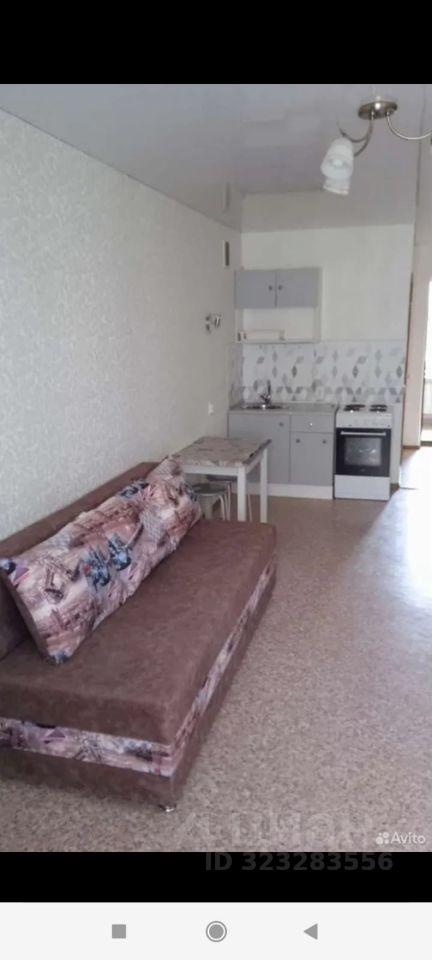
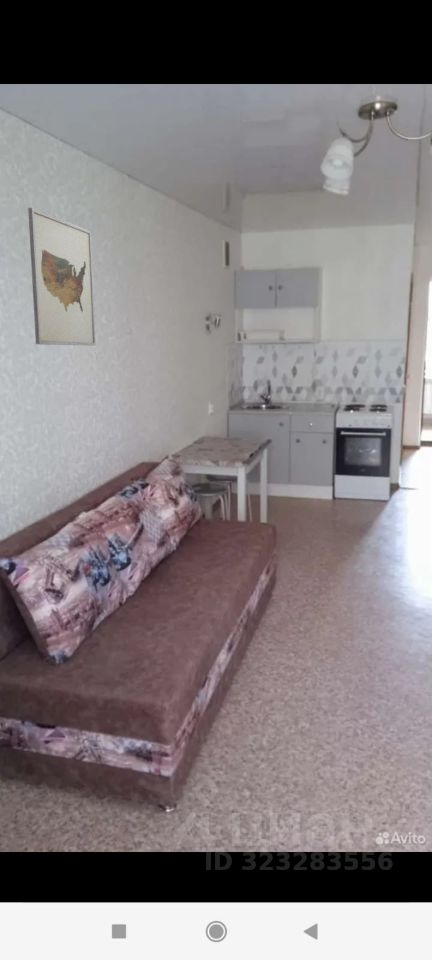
+ wall art [27,207,97,346]
